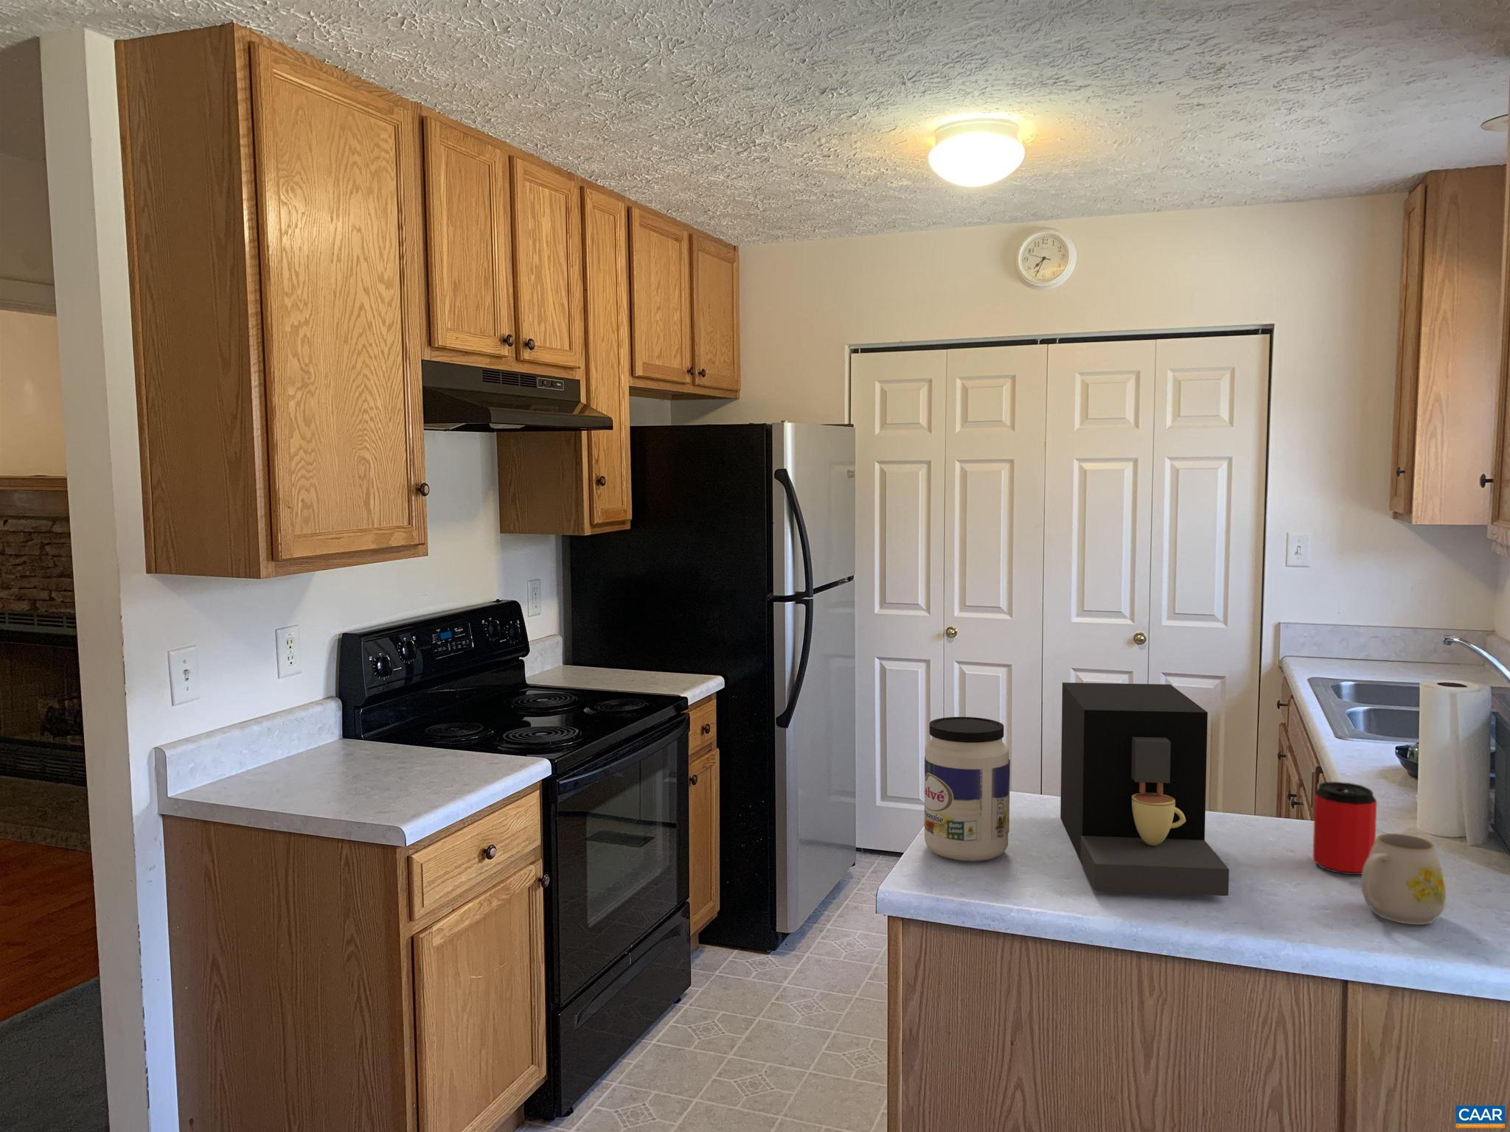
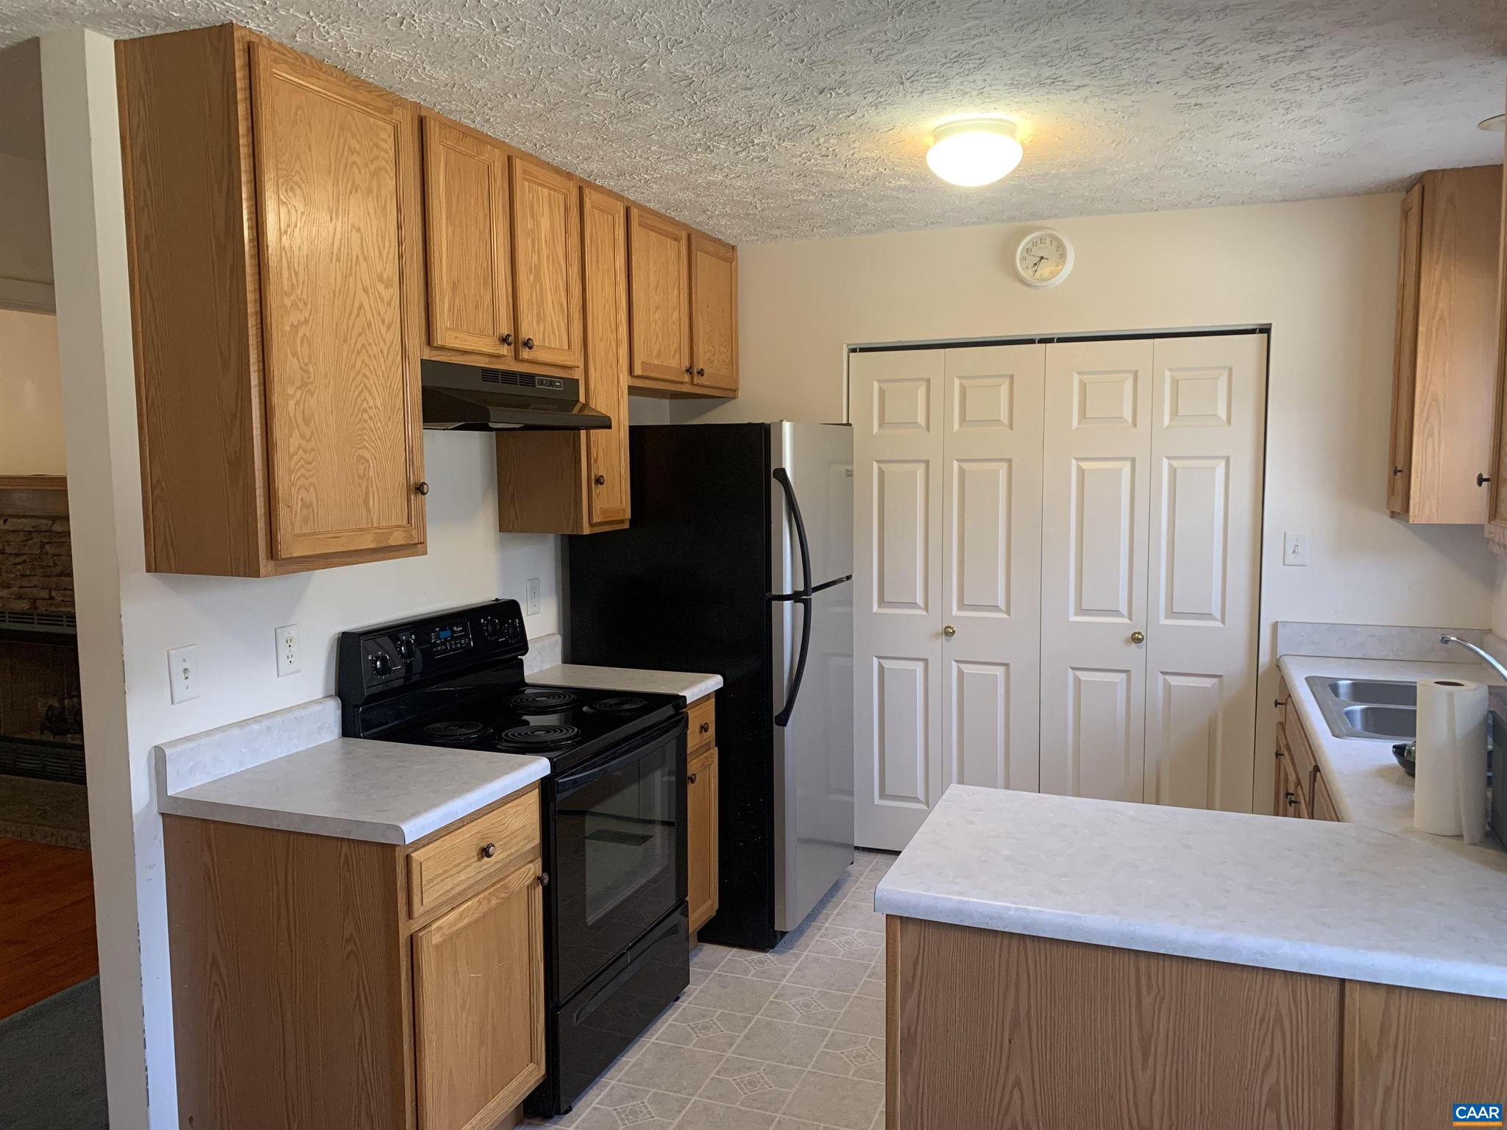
- can [1313,781,1377,875]
- coffee maker [1059,681,1229,897]
- mug [1360,832,1447,925]
- jar [924,716,1011,862]
